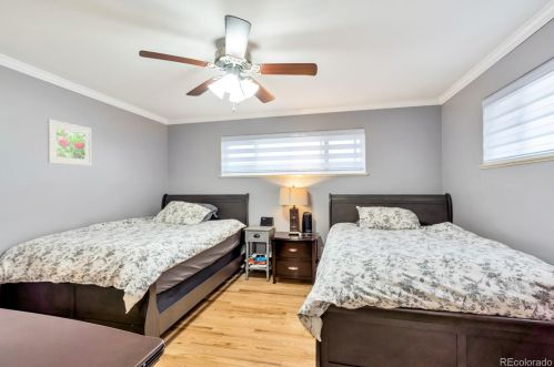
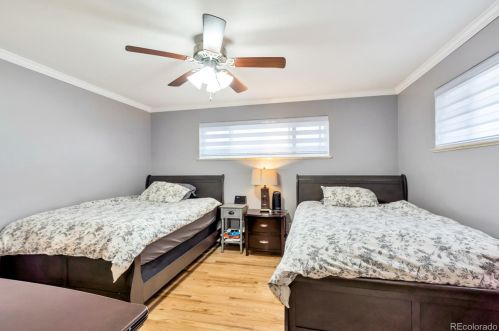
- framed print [47,118,92,167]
